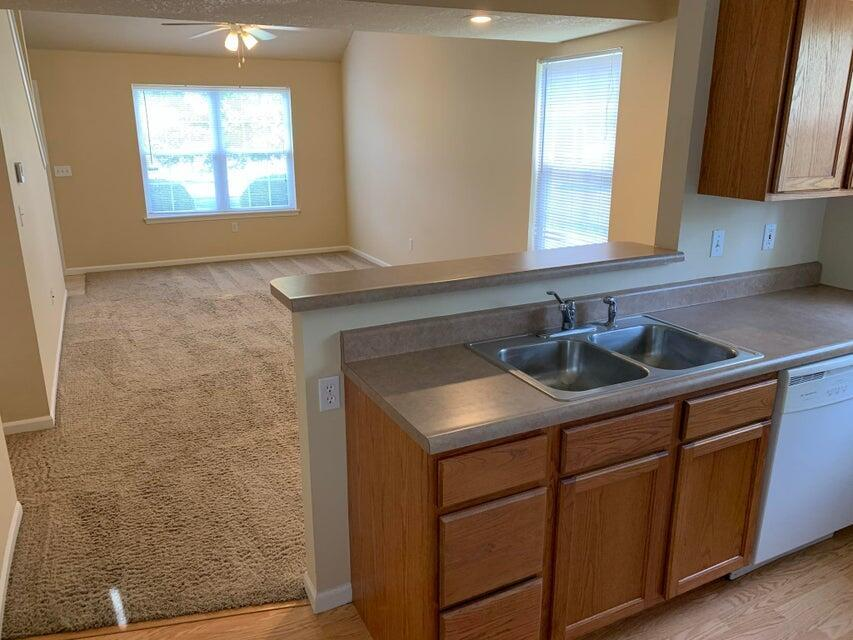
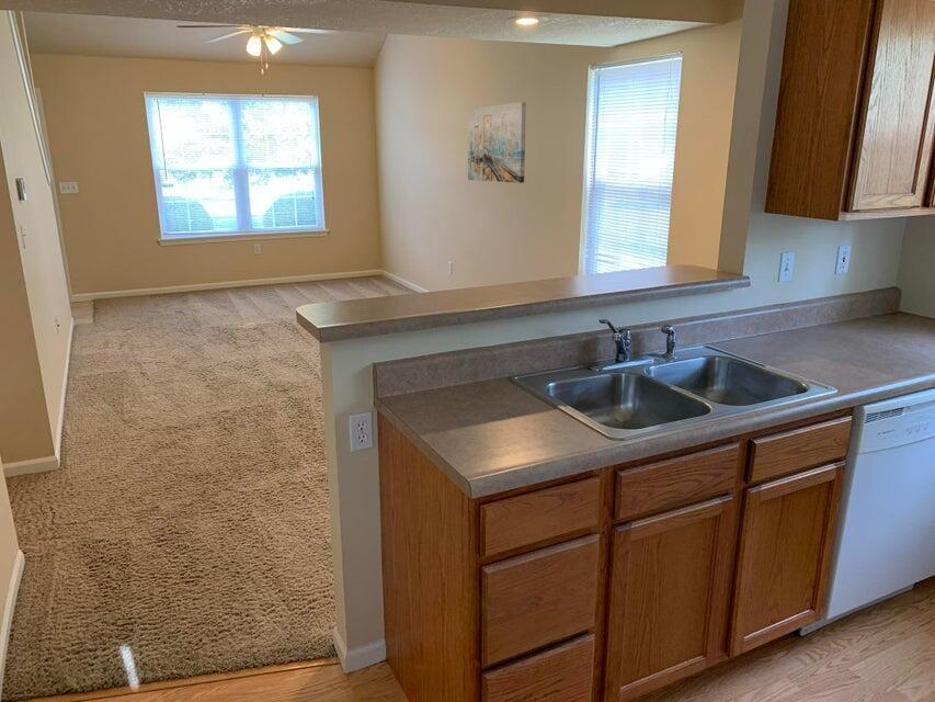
+ wall art [467,101,527,184]
